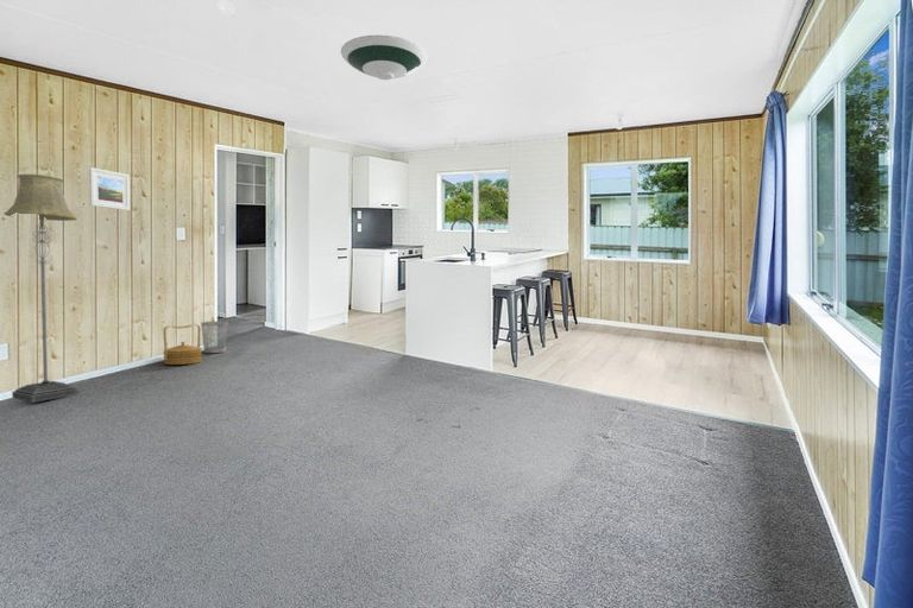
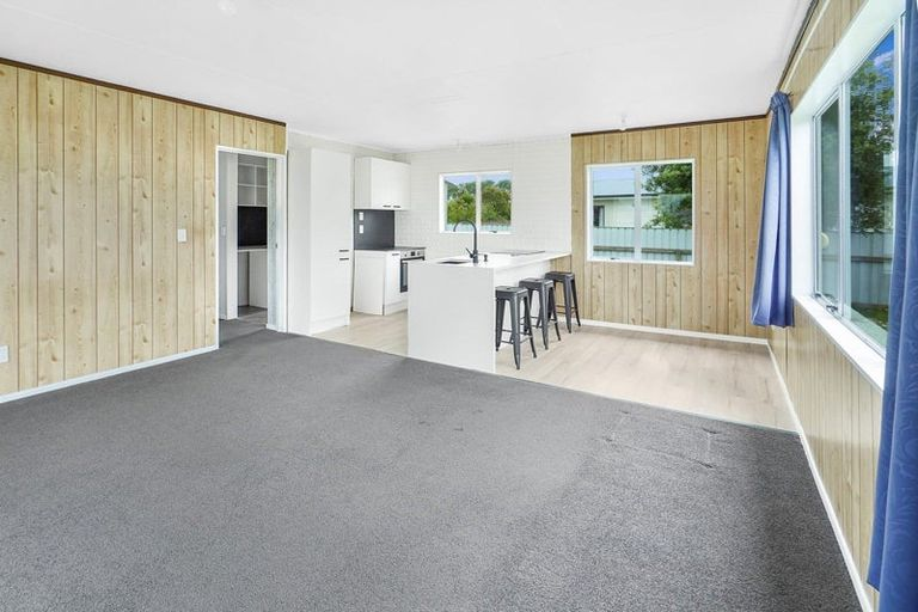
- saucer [340,34,428,81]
- wastebasket [200,319,229,354]
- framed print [88,166,131,211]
- floor lamp [2,173,80,404]
- basket [162,323,203,366]
